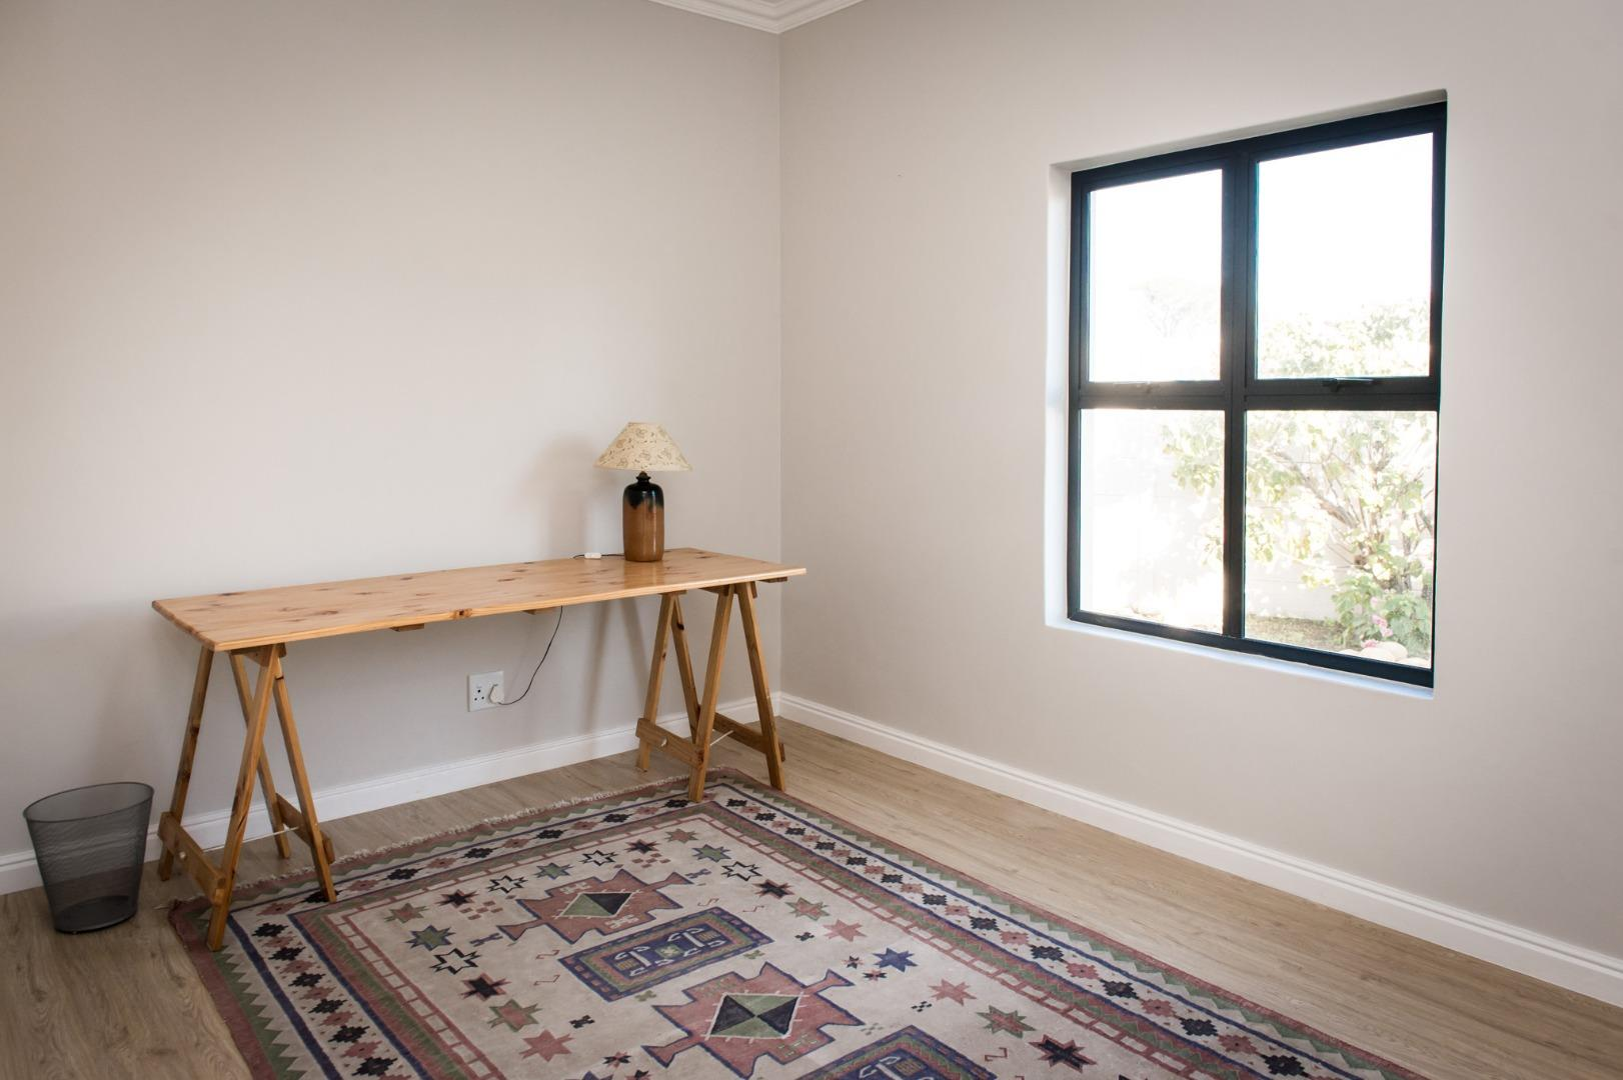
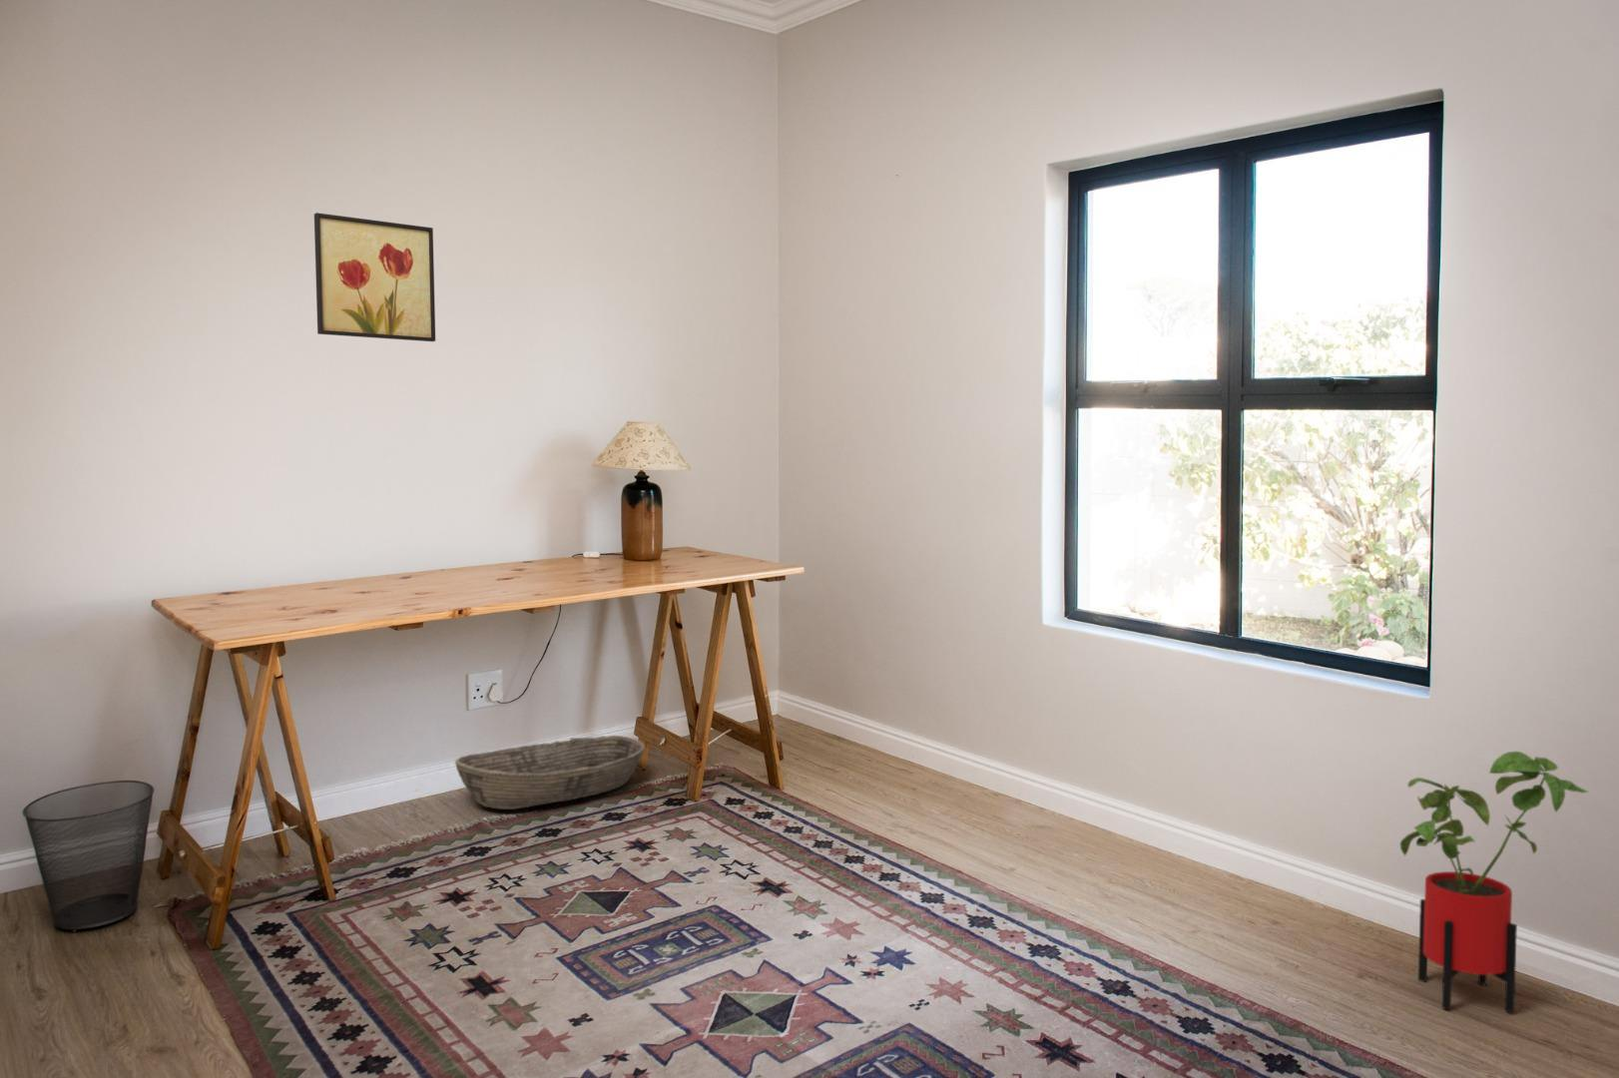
+ wall art [314,212,437,343]
+ basket [455,735,646,811]
+ house plant [1399,751,1589,1014]
